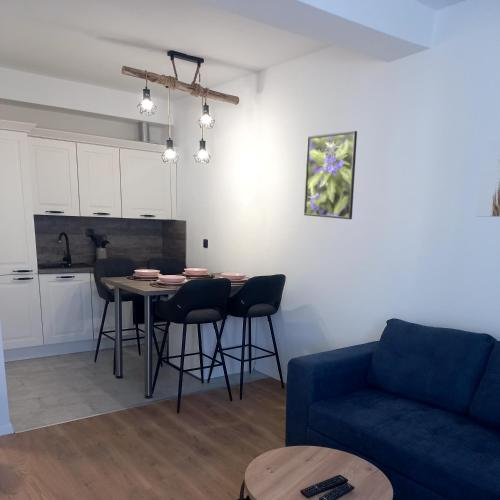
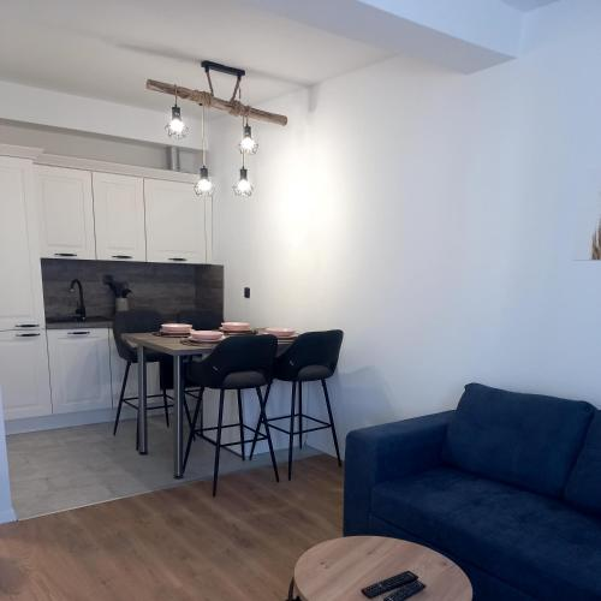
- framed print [303,130,358,220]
